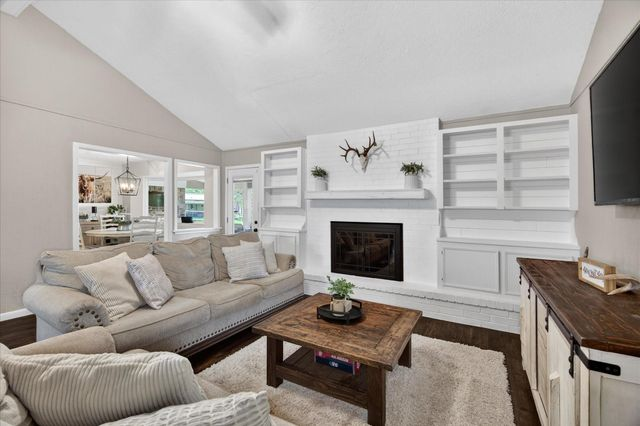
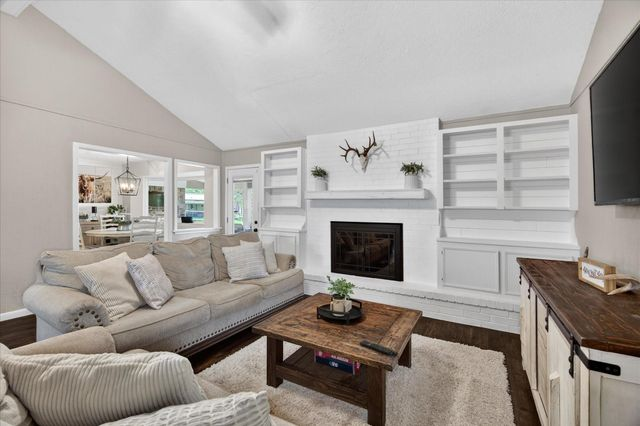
+ remote control [358,339,399,358]
